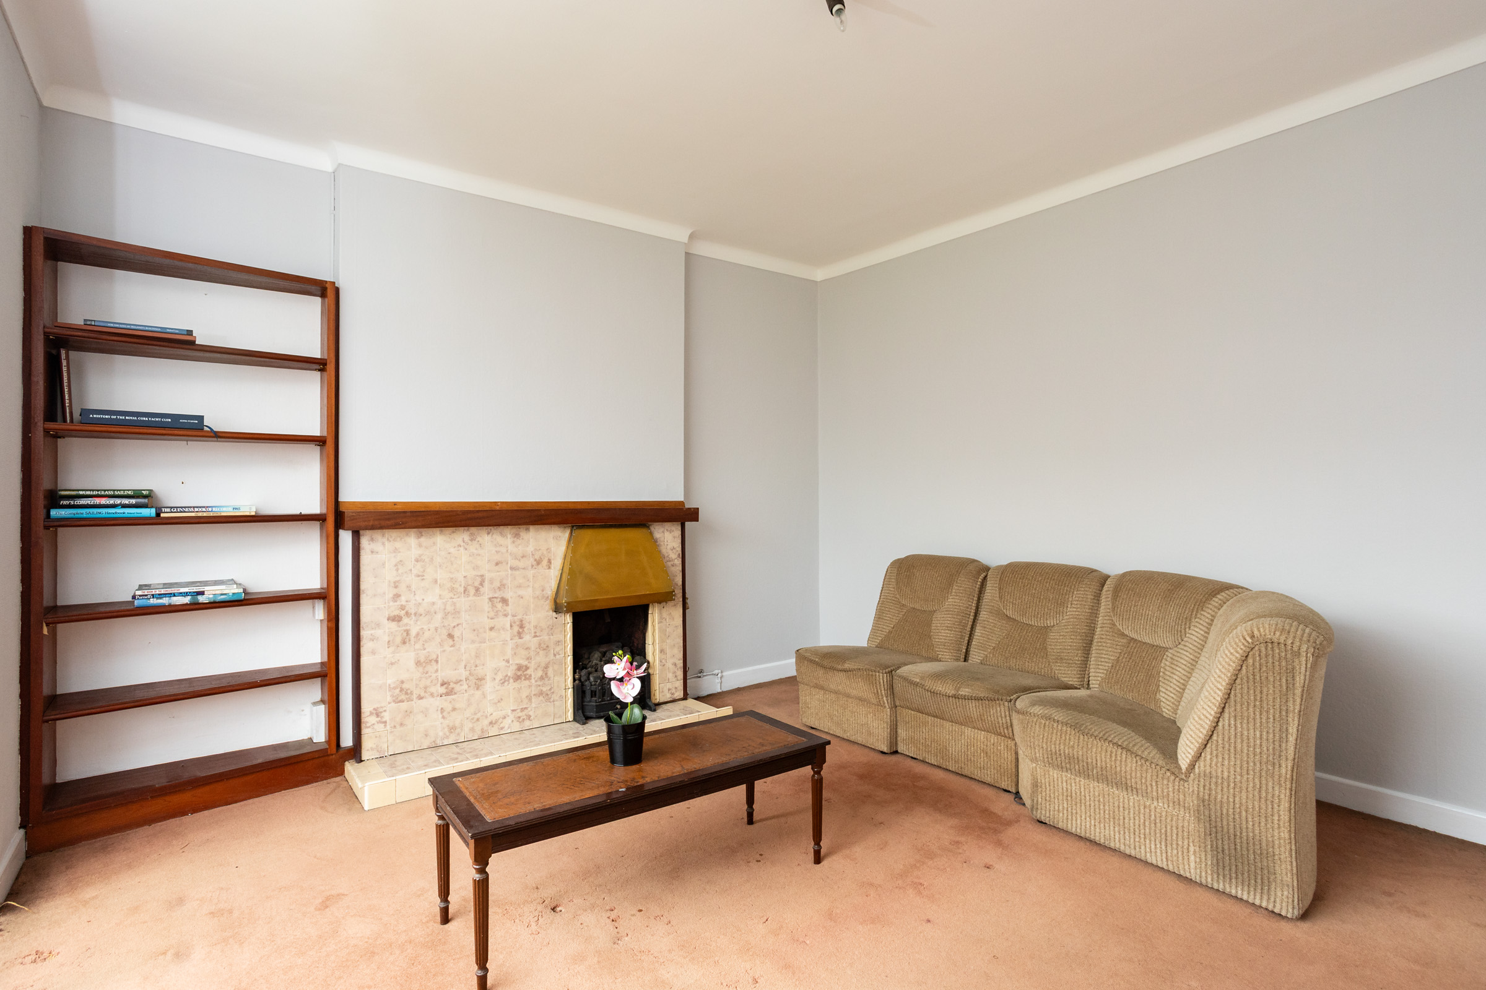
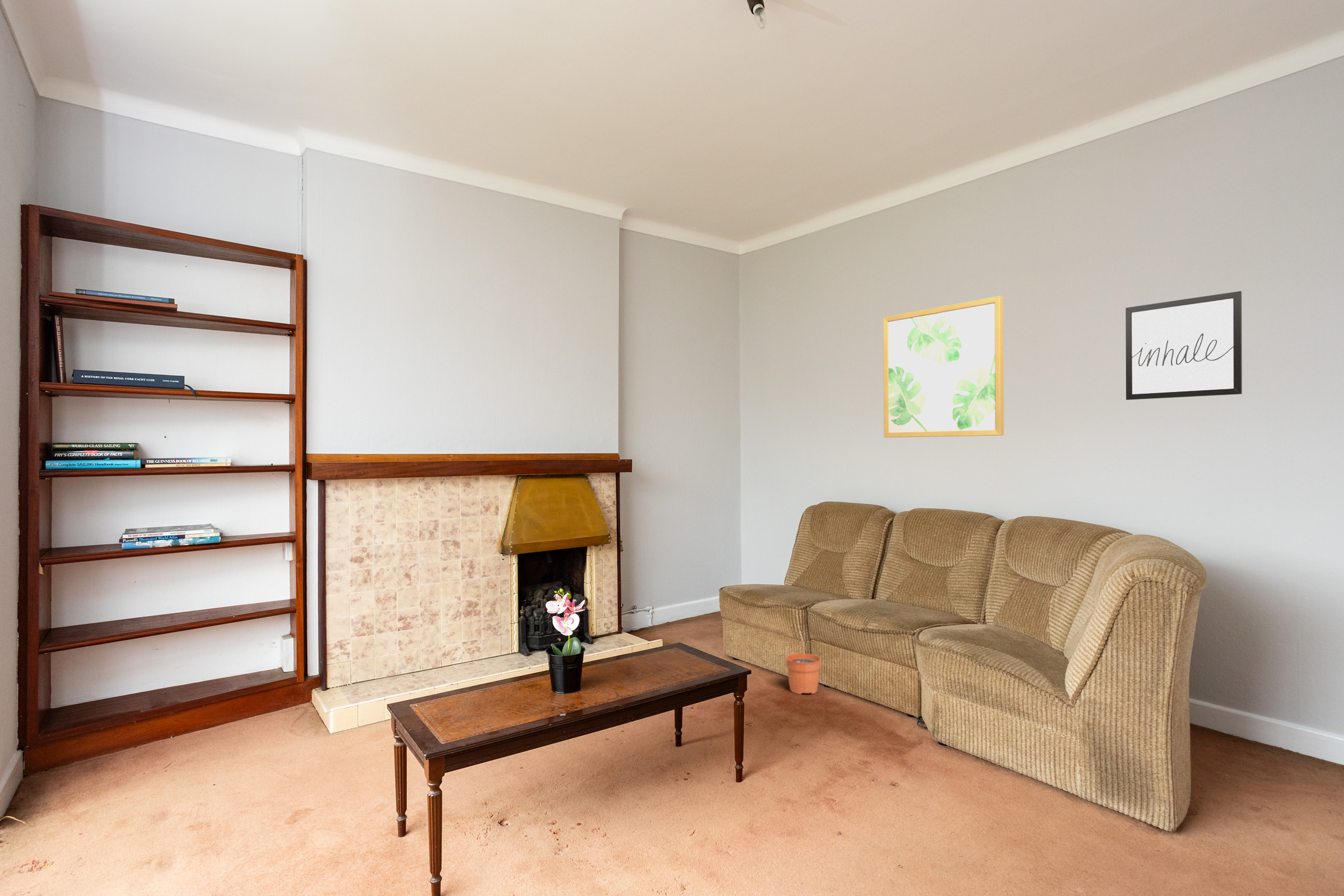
+ wall art [1125,291,1243,400]
+ plant pot [786,640,822,695]
+ wall art [883,296,1005,438]
